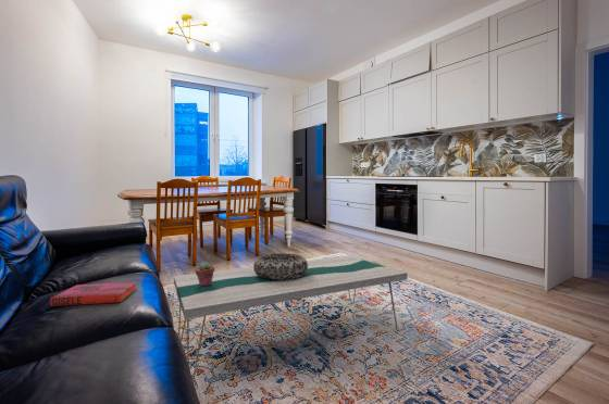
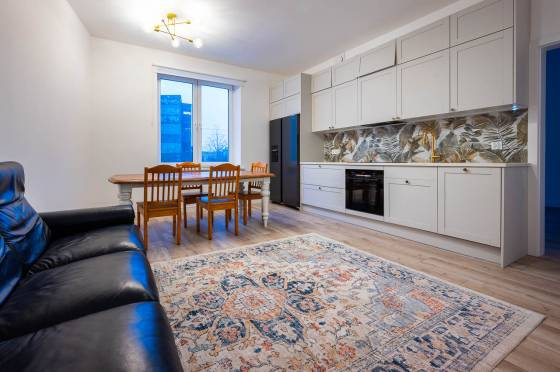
- decorative bowl [252,252,308,280]
- coffee table [173,255,409,381]
- hardback book [49,281,138,307]
- potted succulent [195,261,215,287]
